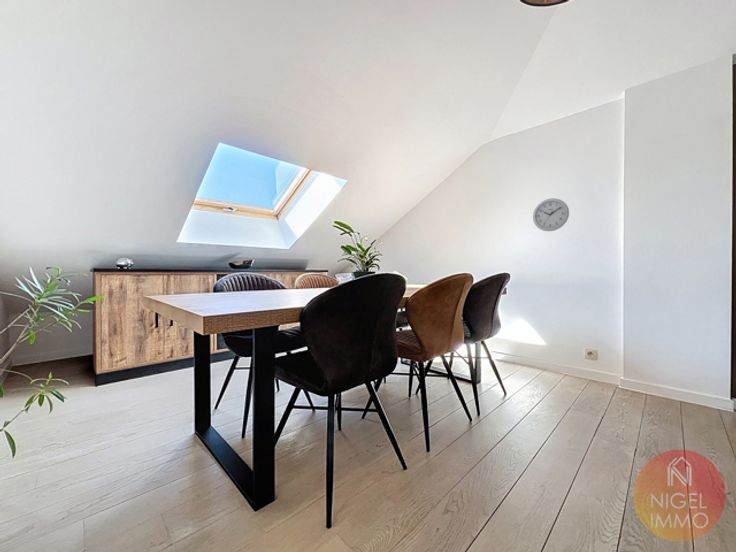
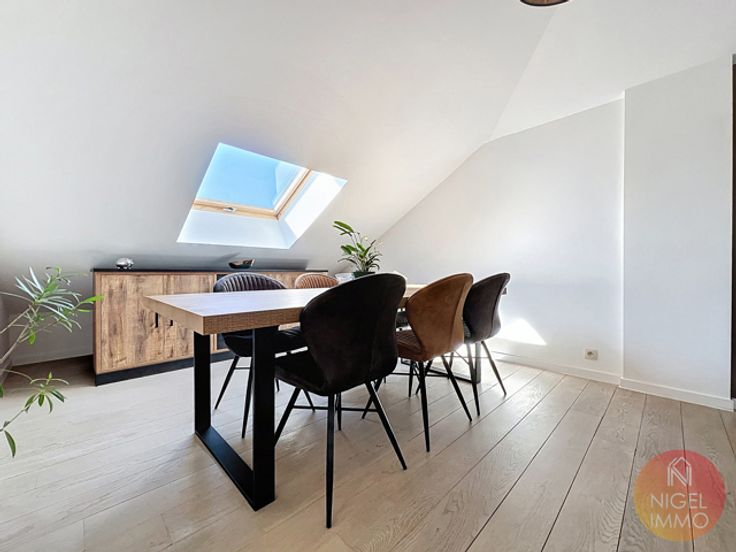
- wall clock [532,197,570,232]
